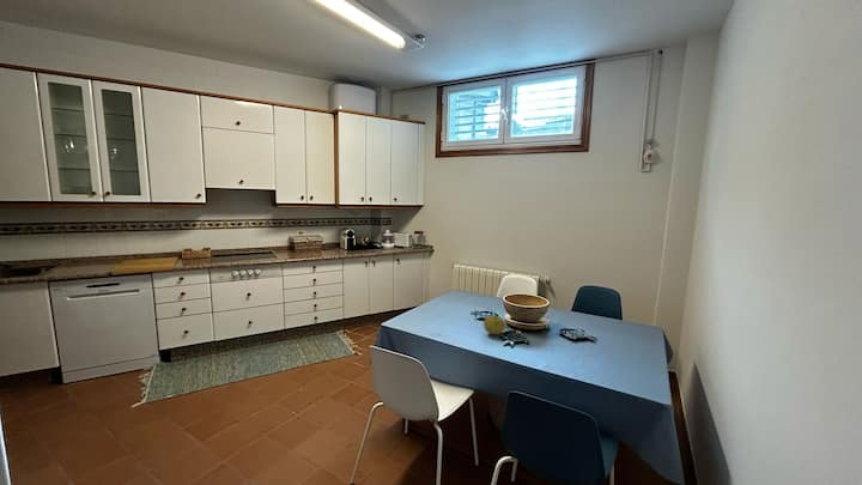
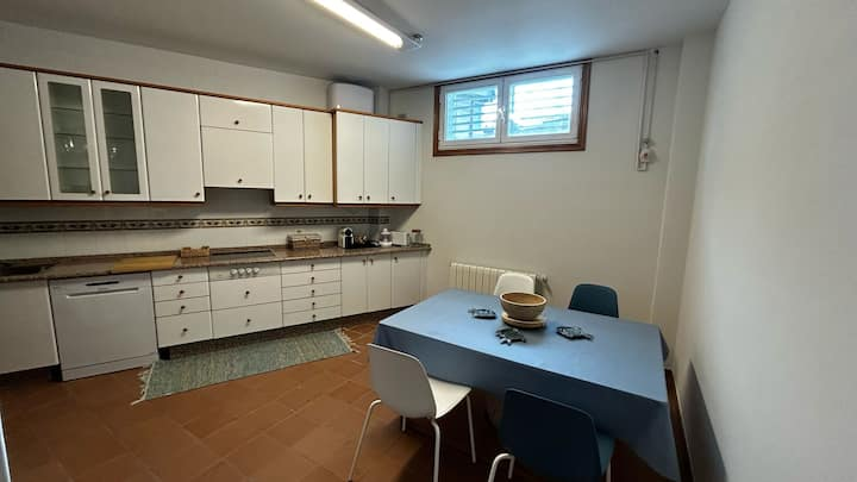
- fruit [482,314,506,335]
